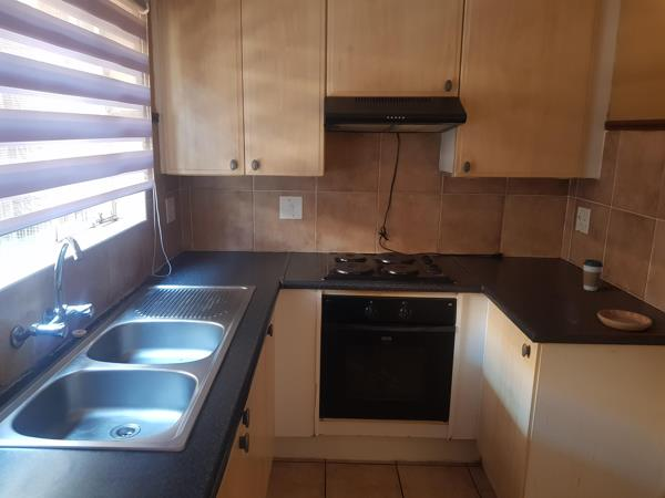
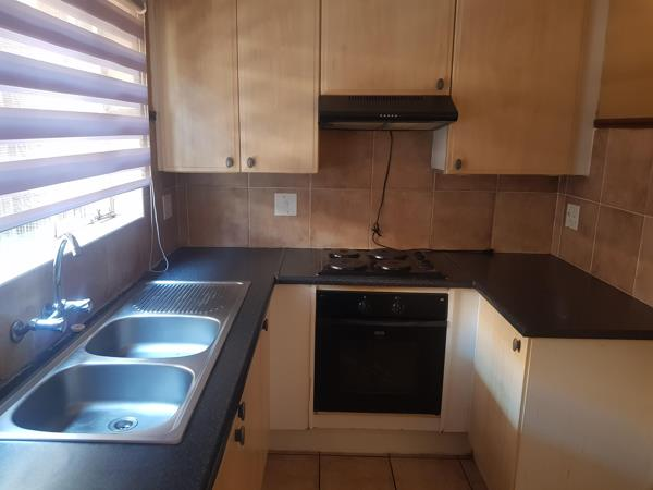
- saucer [596,309,653,332]
- coffee cup [582,259,604,292]
